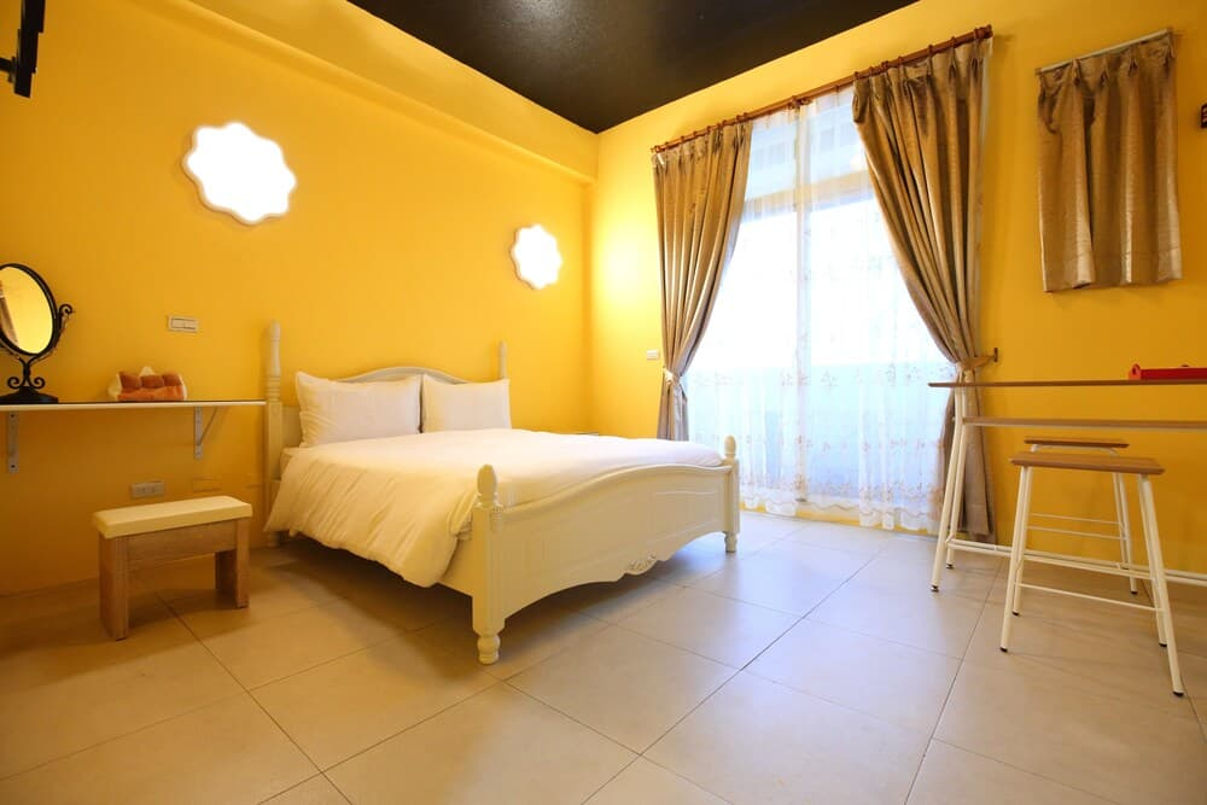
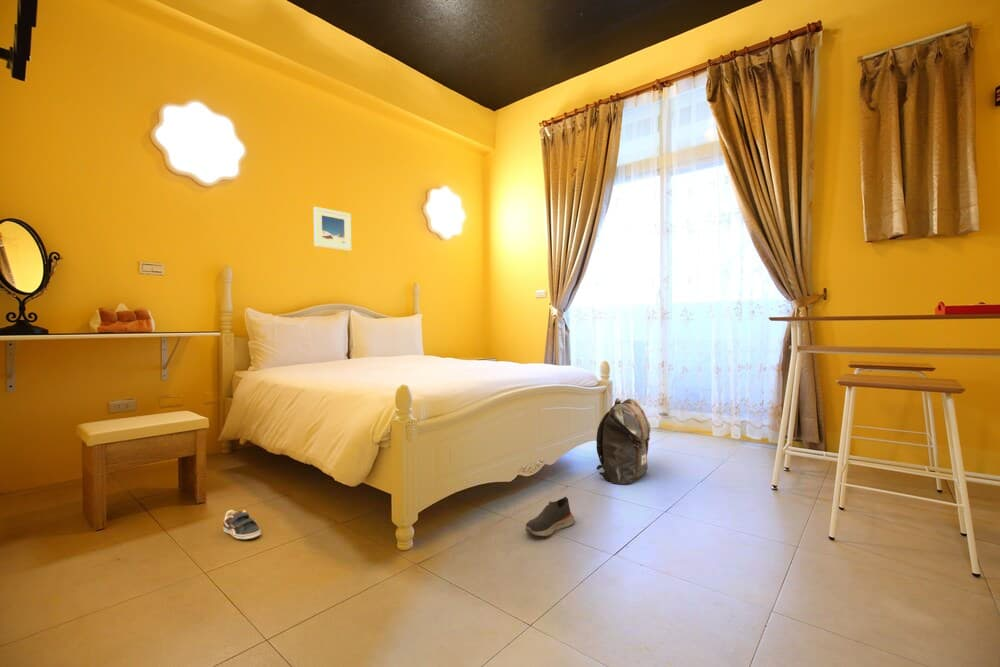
+ backpack [595,397,652,485]
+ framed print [313,206,352,252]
+ shoe [524,496,575,537]
+ sneaker [222,509,262,540]
